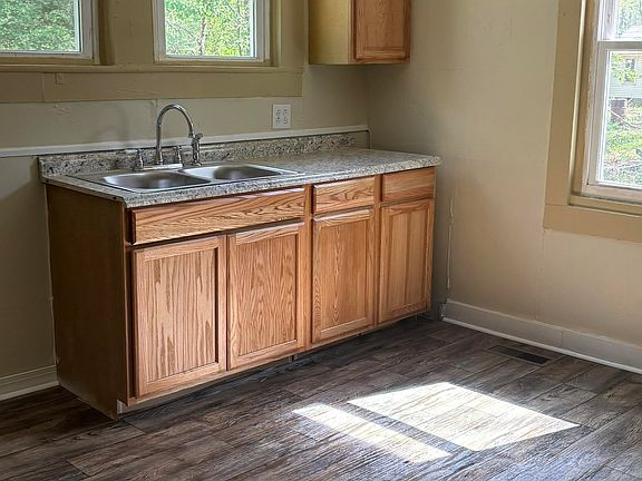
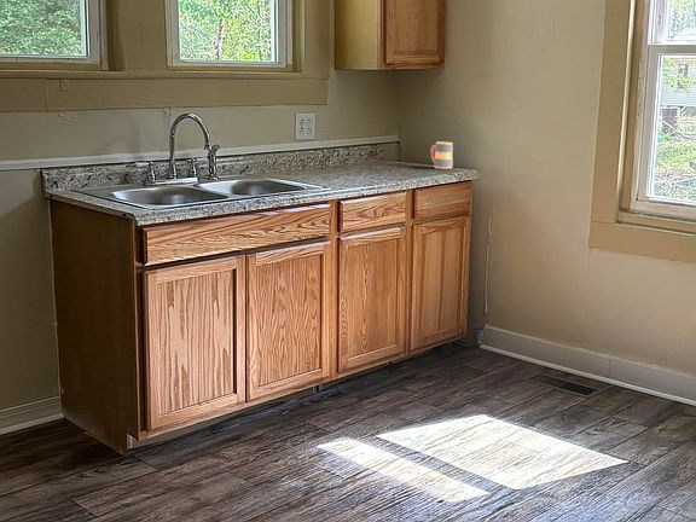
+ mug [430,140,454,170]
